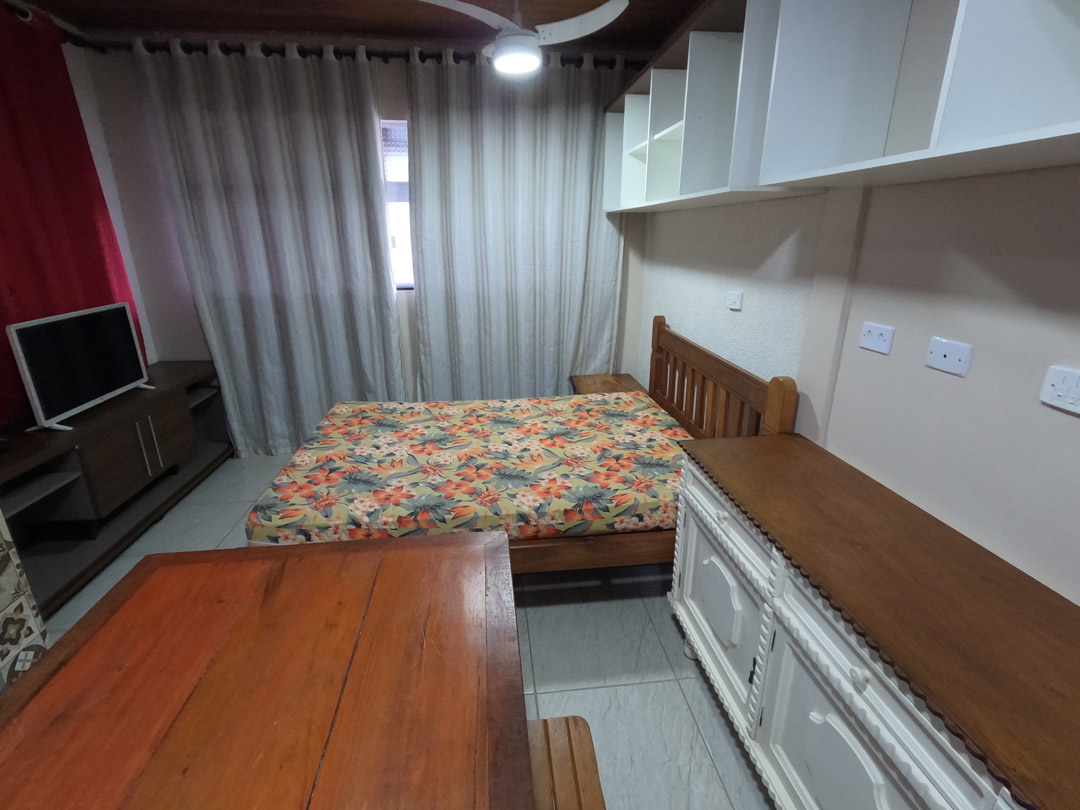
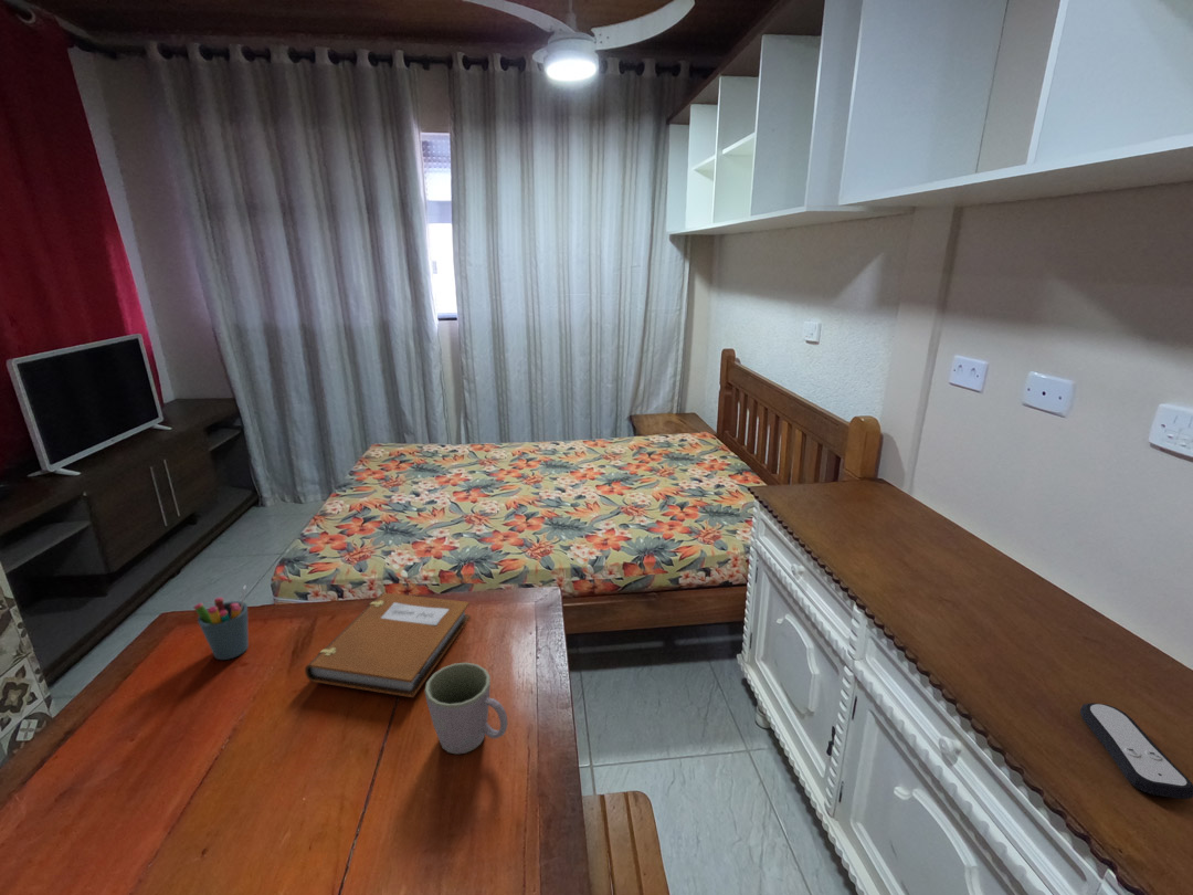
+ pen holder [193,585,250,661]
+ notebook [304,592,472,698]
+ mug [424,662,509,755]
+ remote control [1079,702,1193,800]
